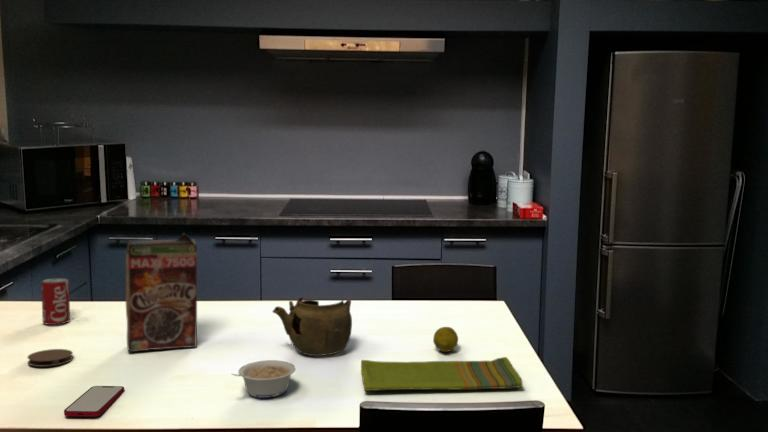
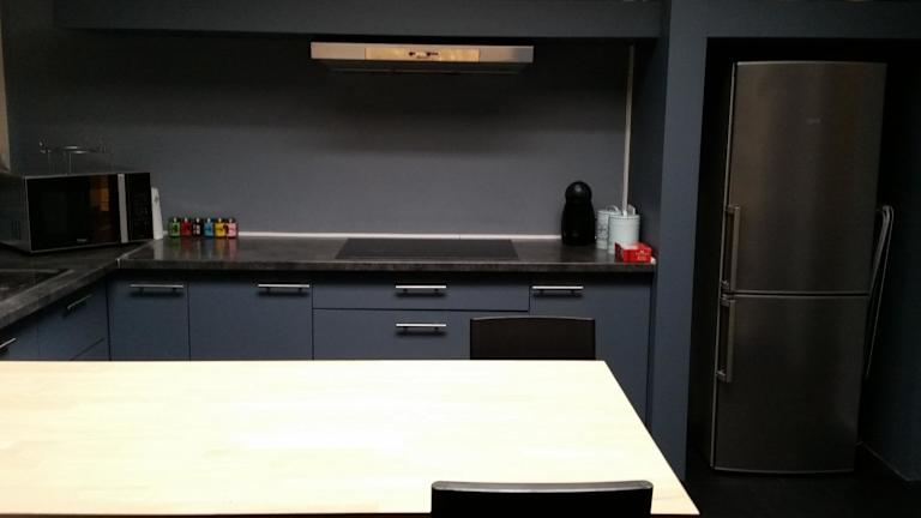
- teapot [271,296,353,357]
- smartphone [63,385,125,418]
- legume [231,359,297,399]
- coaster [26,348,74,368]
- beverage can [40,277,71,326]
- cereal box [125,232,198,353]
- fruit [432,326,459,353]
- dish towel [360,356,524,392]
